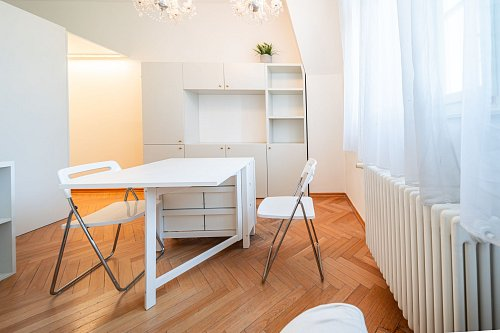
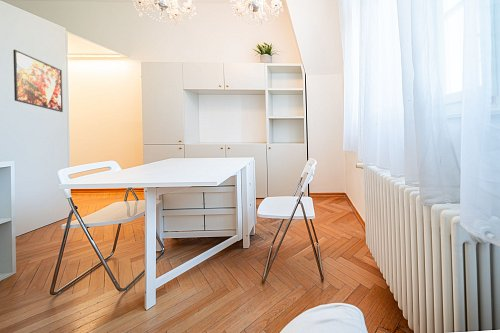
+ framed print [12,49,64,113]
